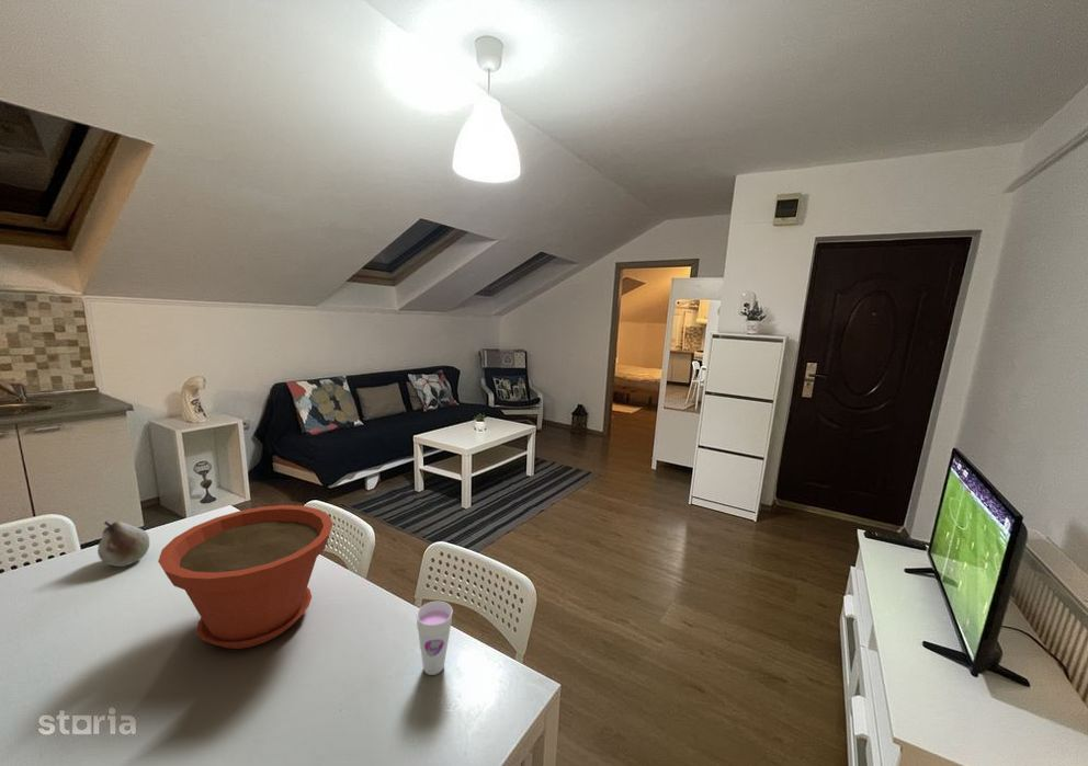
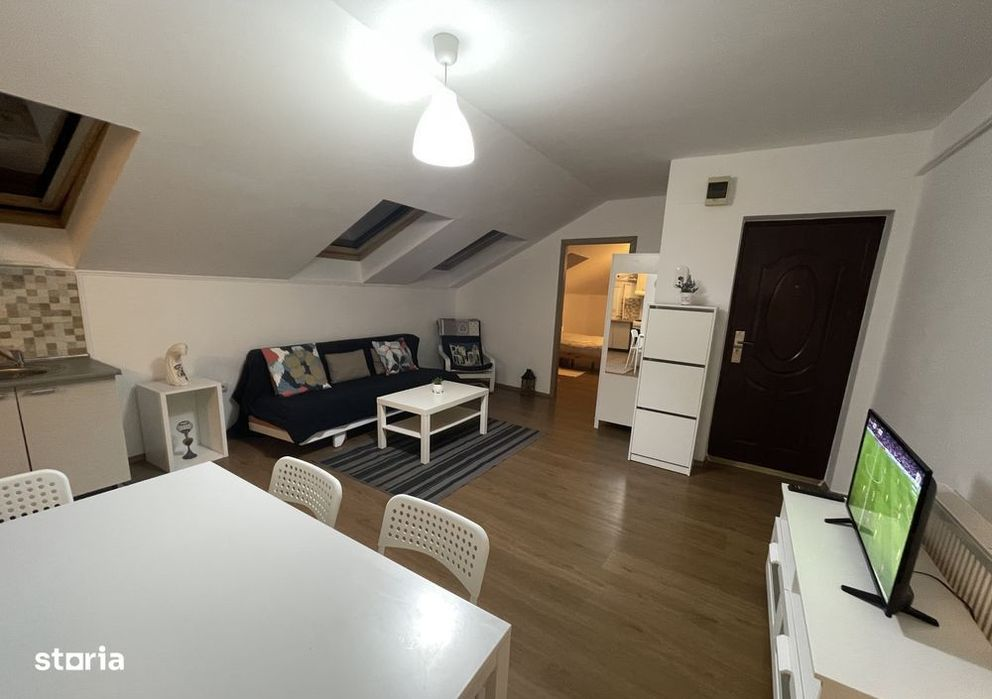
- plant pot [157,504,333,650]
- cup [416,601,454,676]
- fruit [97,521,150,568]
